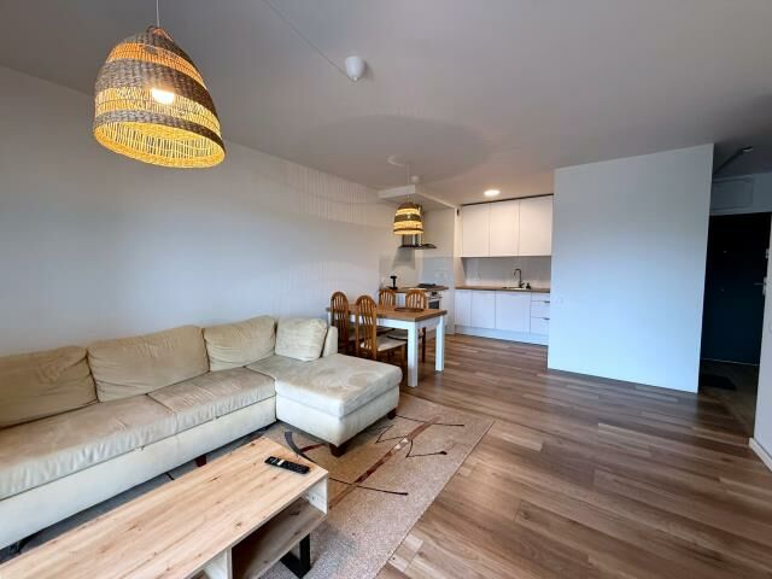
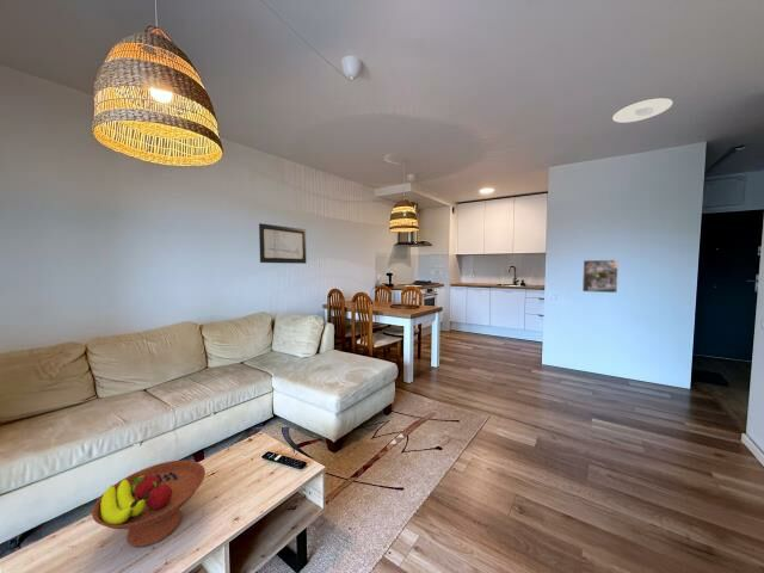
+ recessed light [611,97,673,124]
+ wall art [258,222,308,265]
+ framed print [581,259,620,294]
+ fruit bowl [91,458,207,548]
